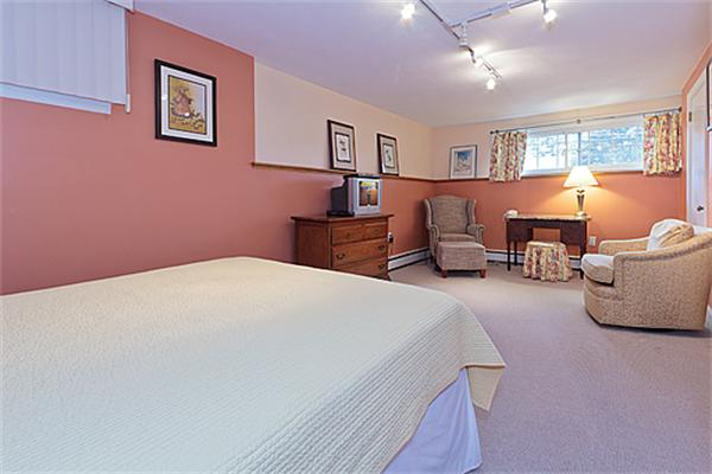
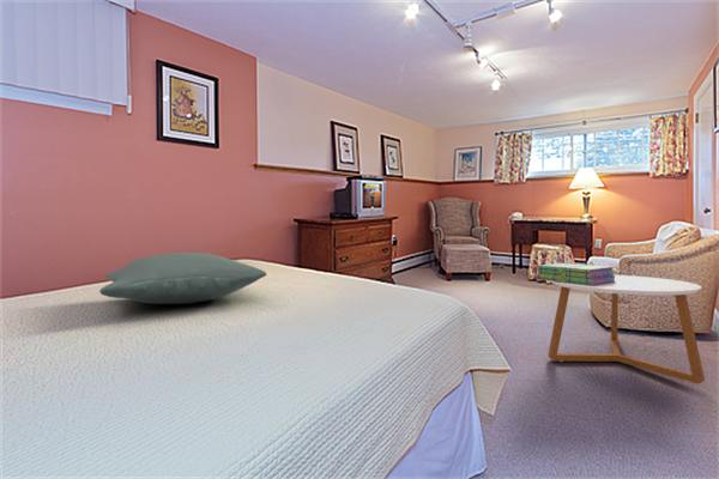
+ coffee table [546,274,706,384]
+ pillow [98,251,267,305]
+ stack of books [534,262,617,286]
